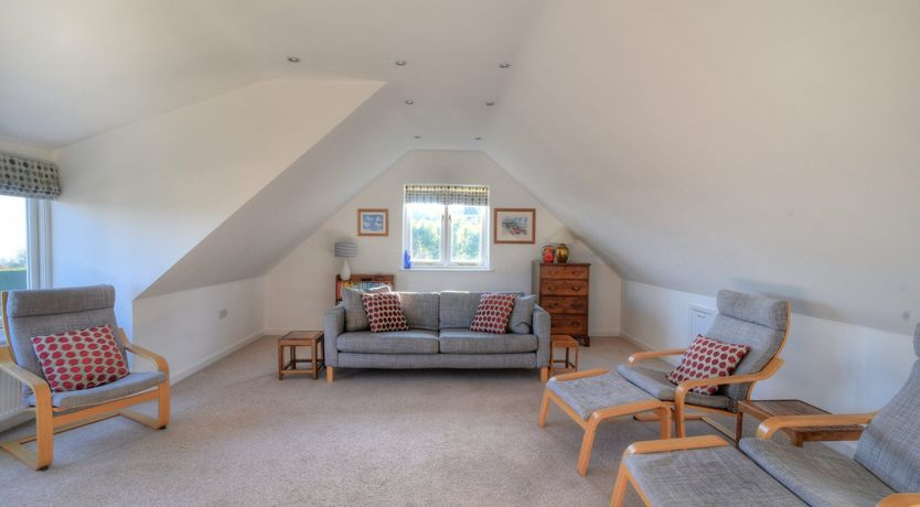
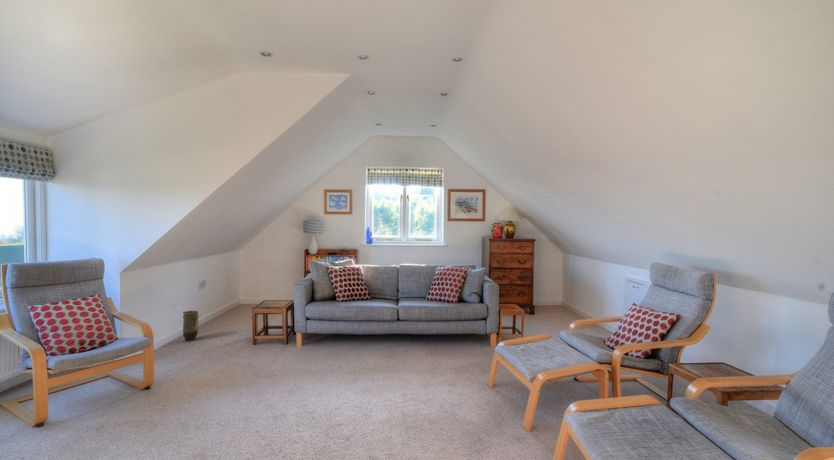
+ vase [182,310,200,342]
